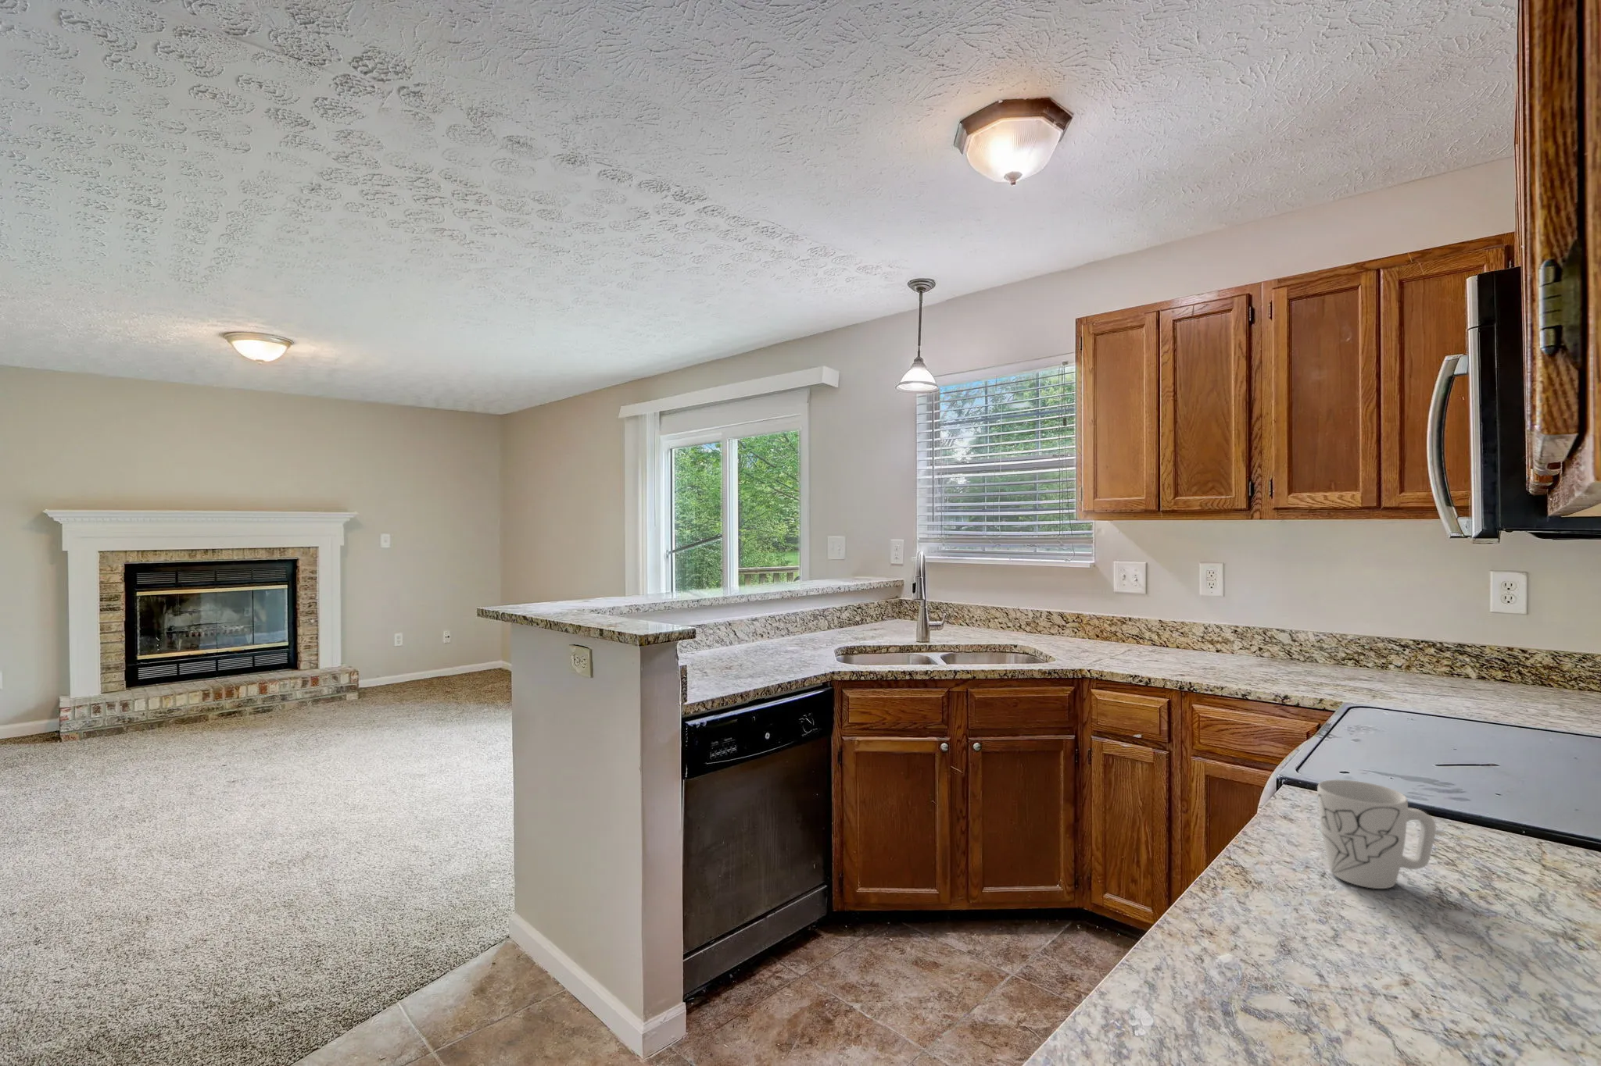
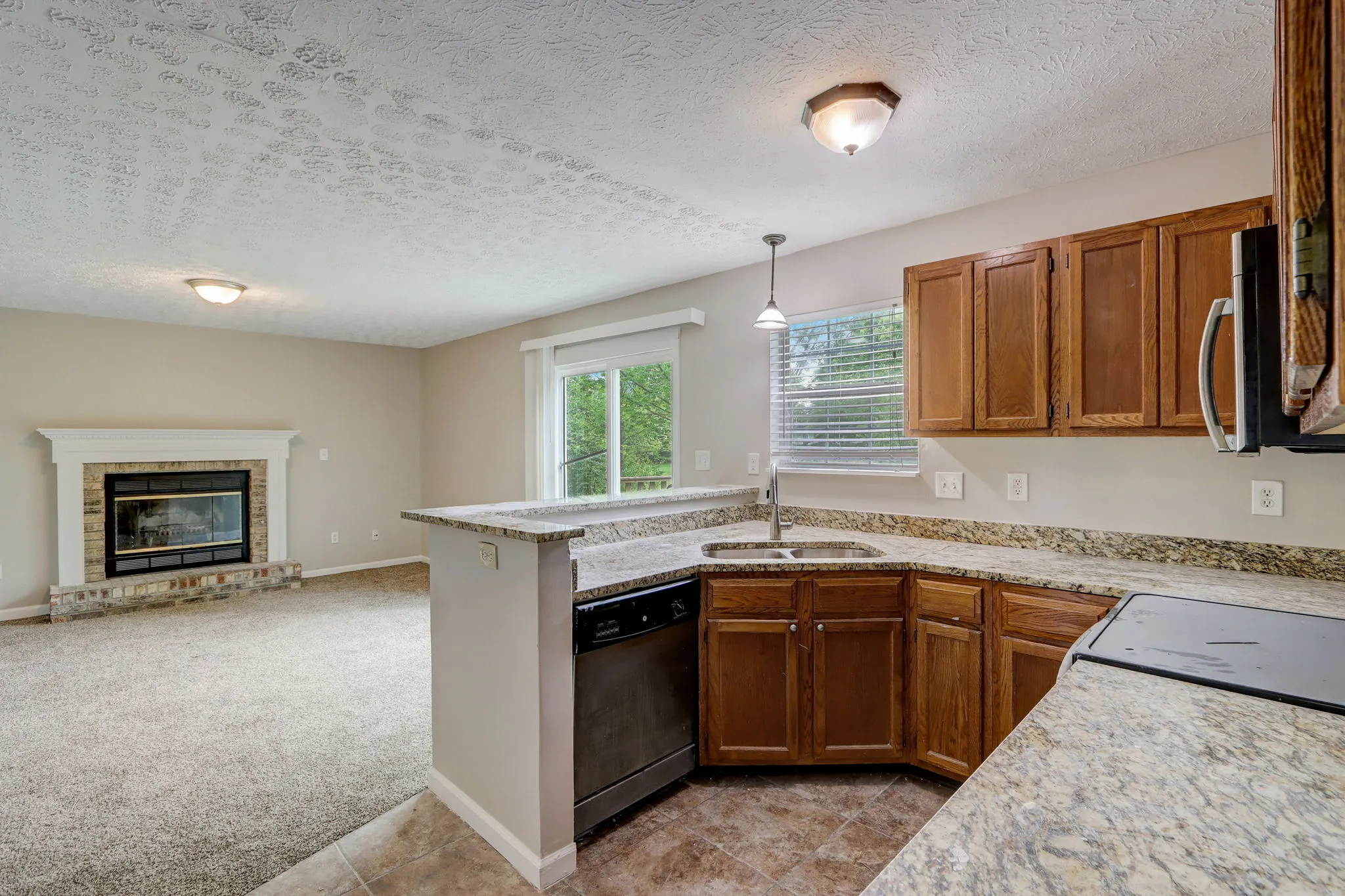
- mug [1317,778,1437,890]
